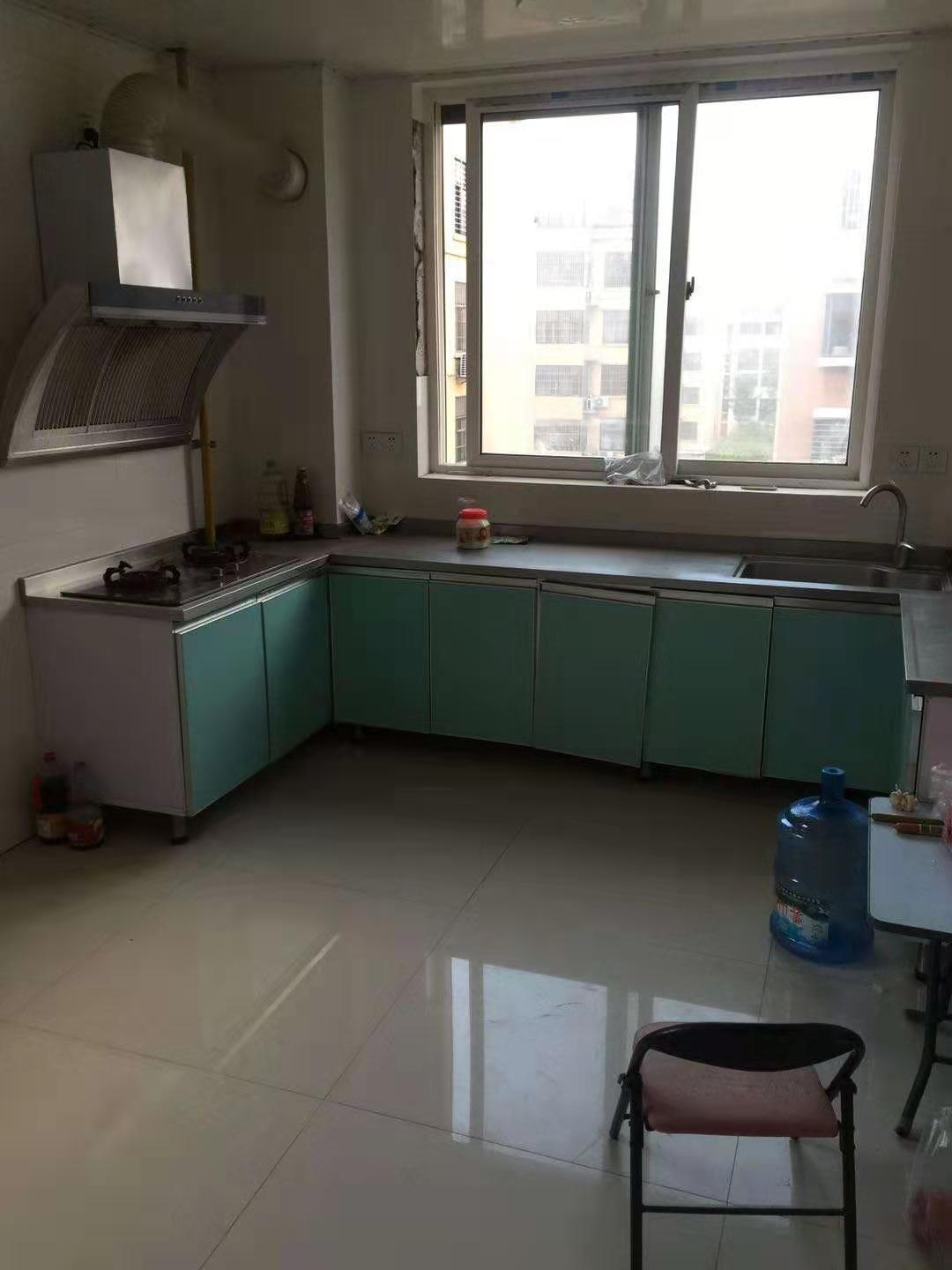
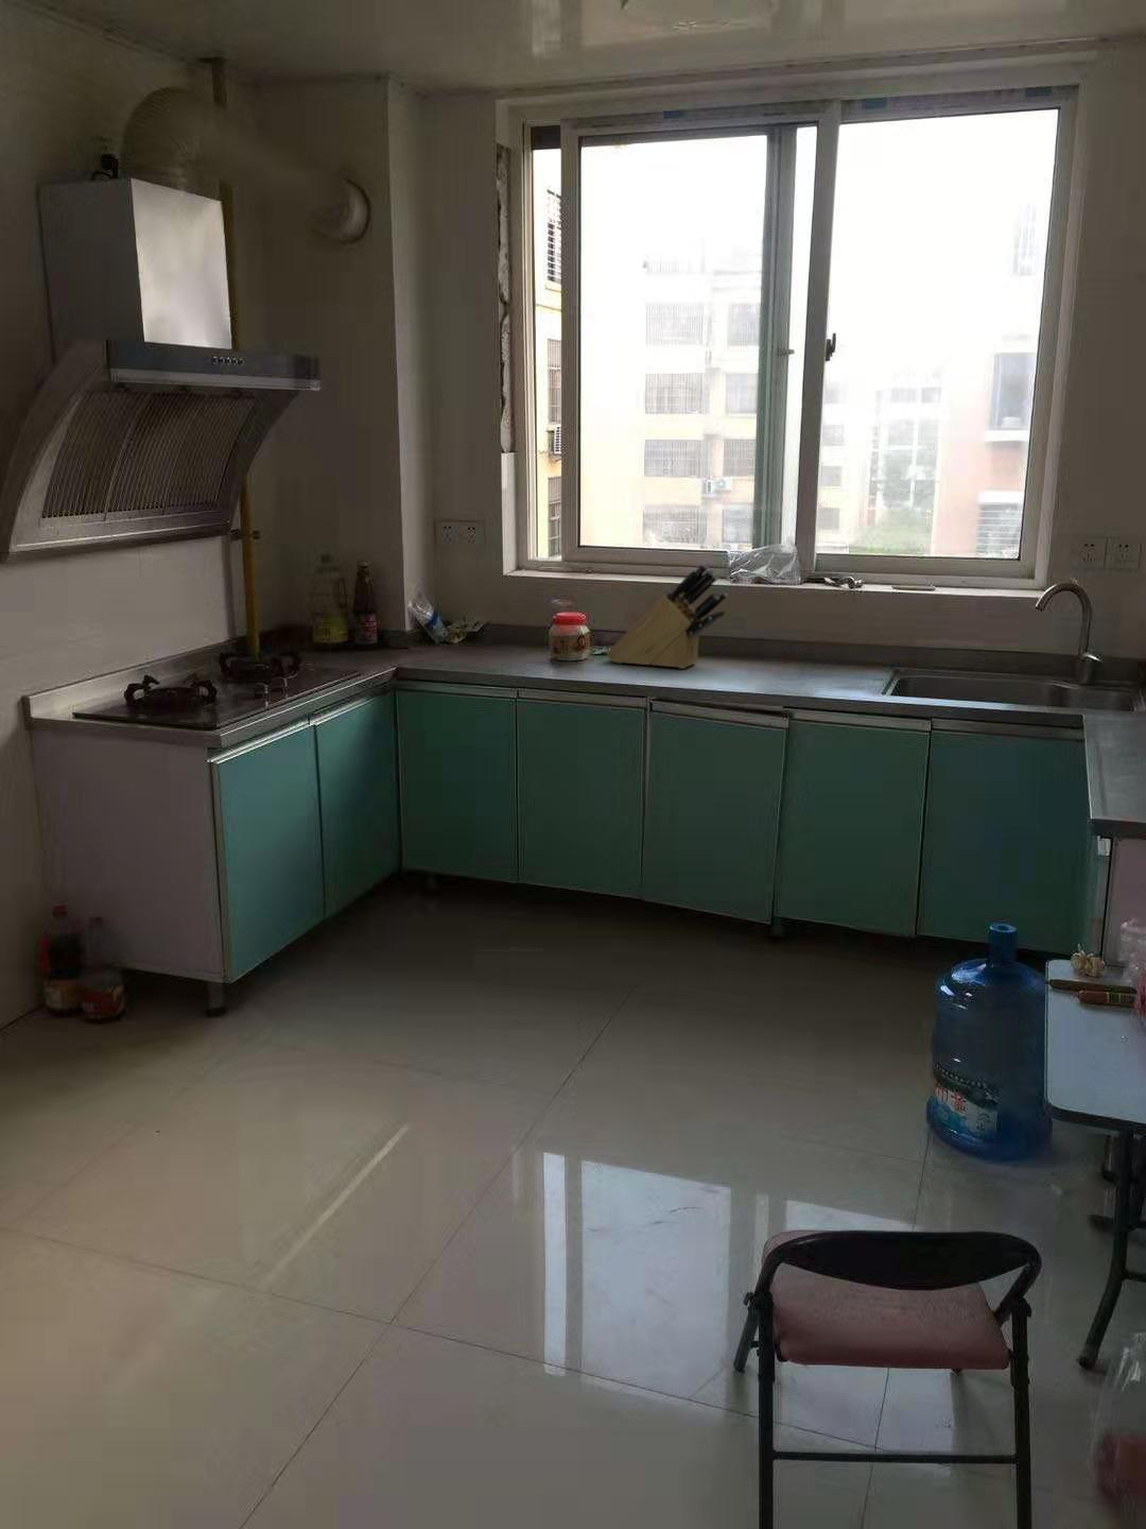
+ knife block [604,562,729,671]
